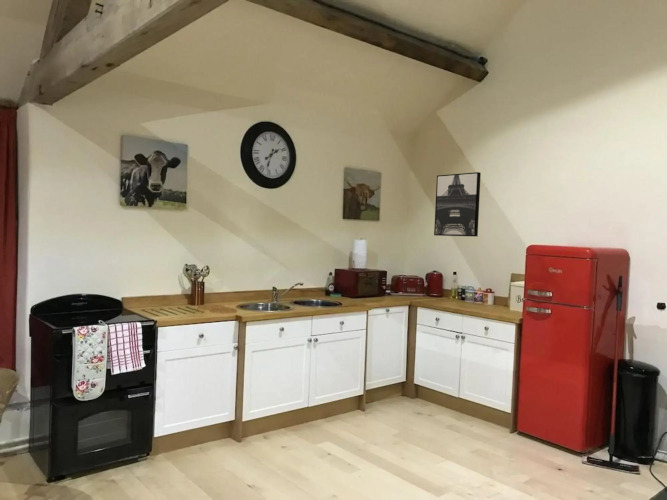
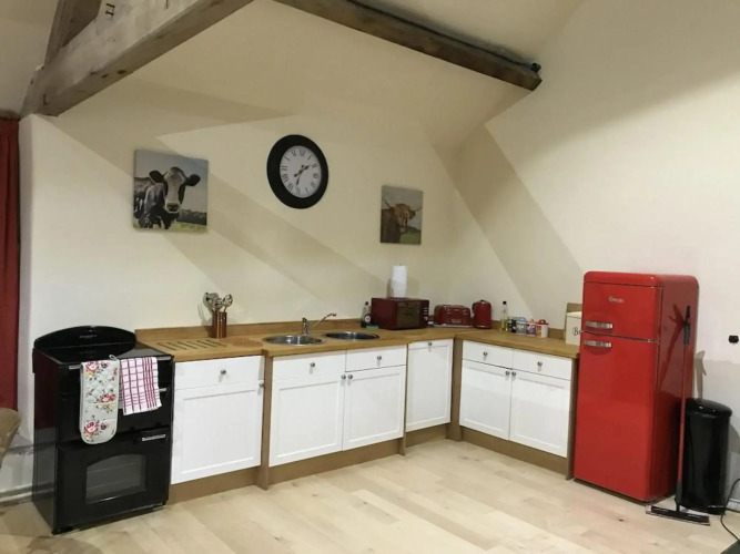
- wall art [433,171,482,238]
